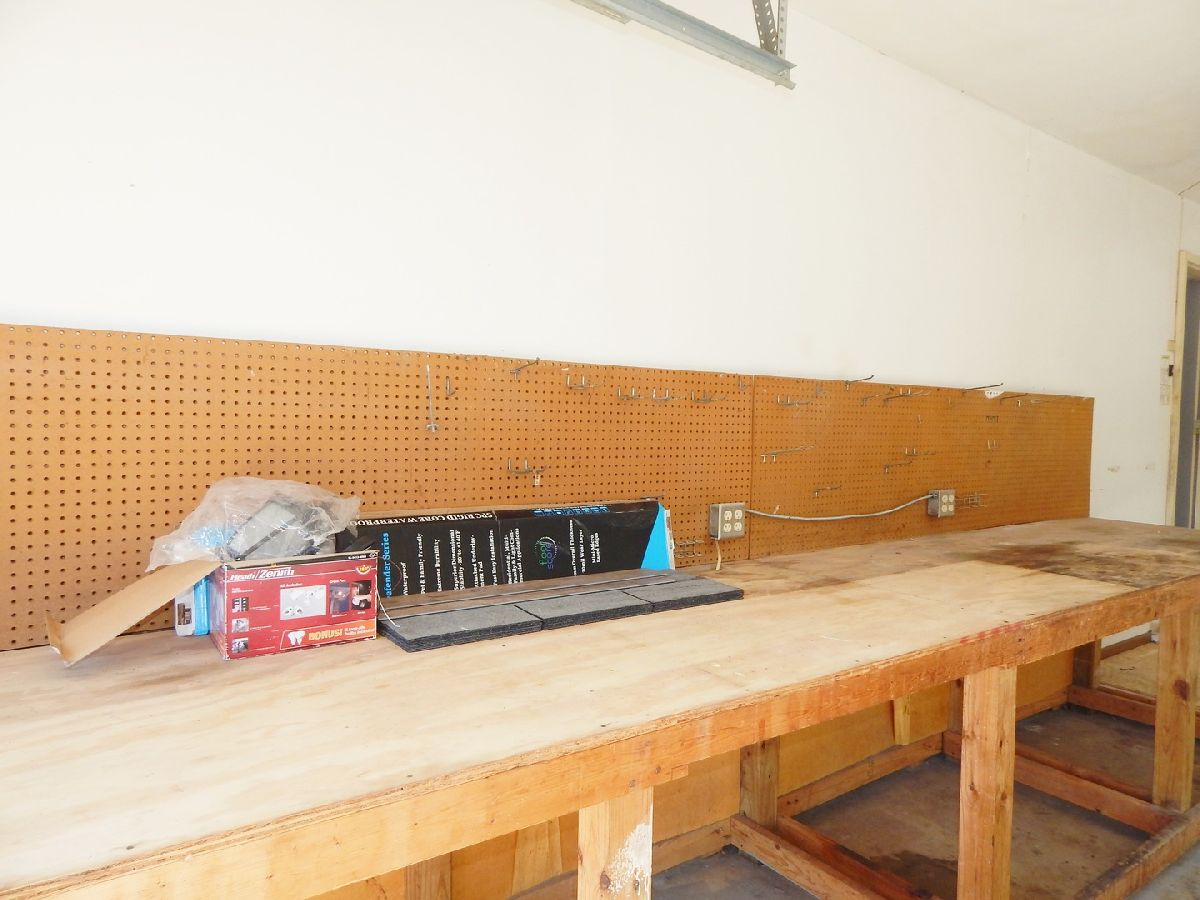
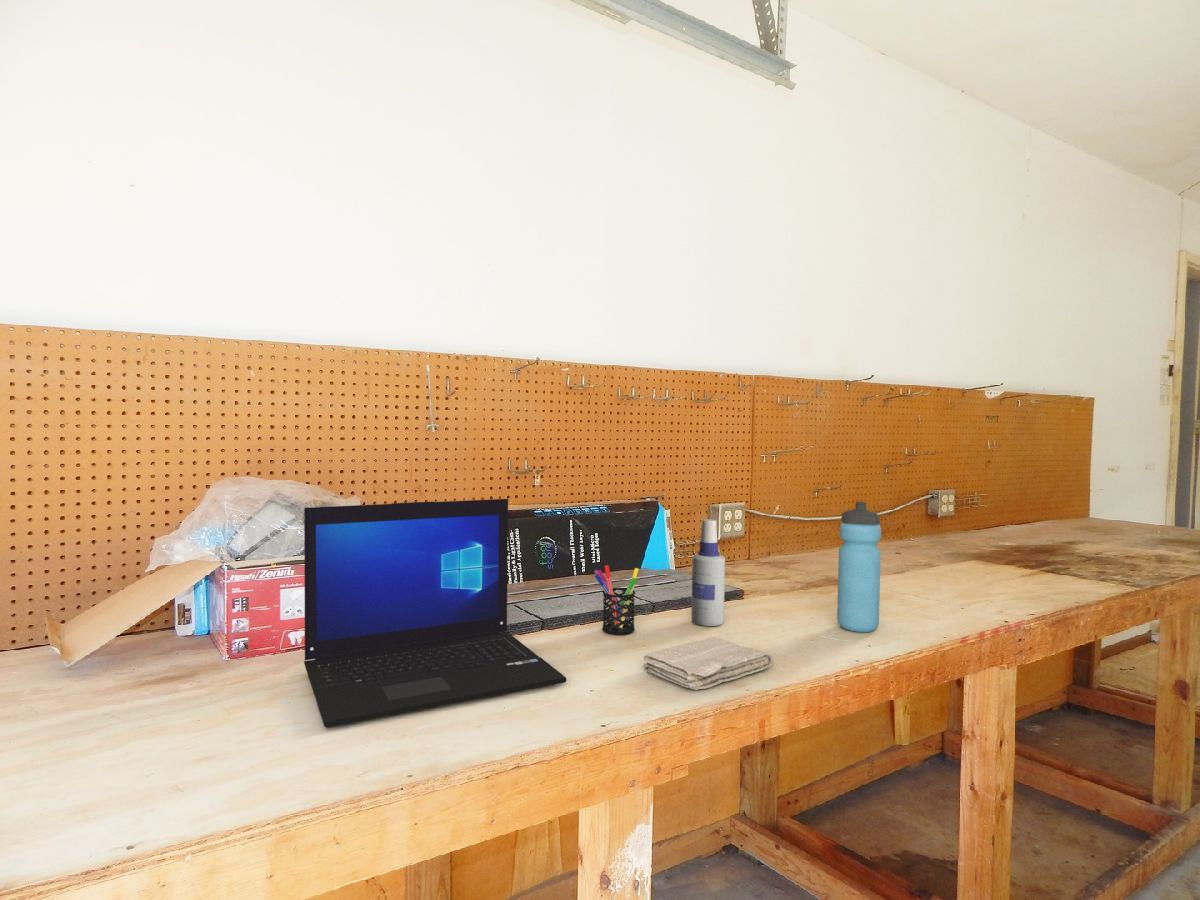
+ laptop [303,498,567,729]
+ pen holder [593,564,640,636]
+ washcloth [642,636,774,691]
+ water bottle [836,501,882,633]
+ spray bottle [690,518,726,627]
